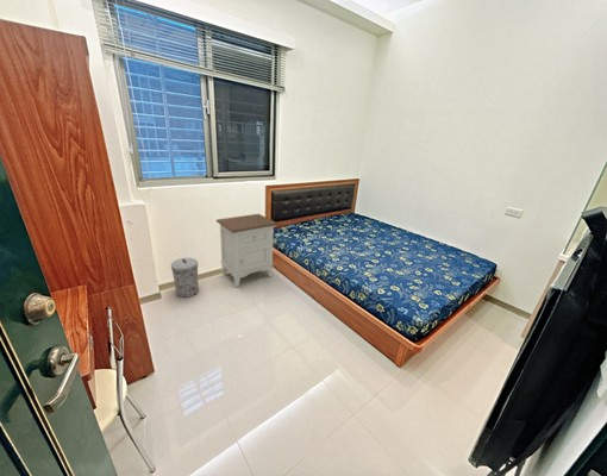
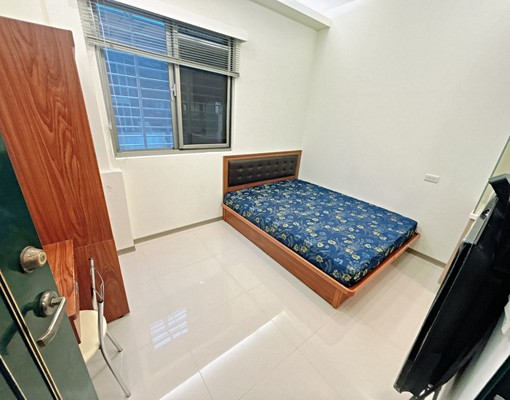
- trash can [170,257,200,299]
- nightstand [215,213,280,289]
